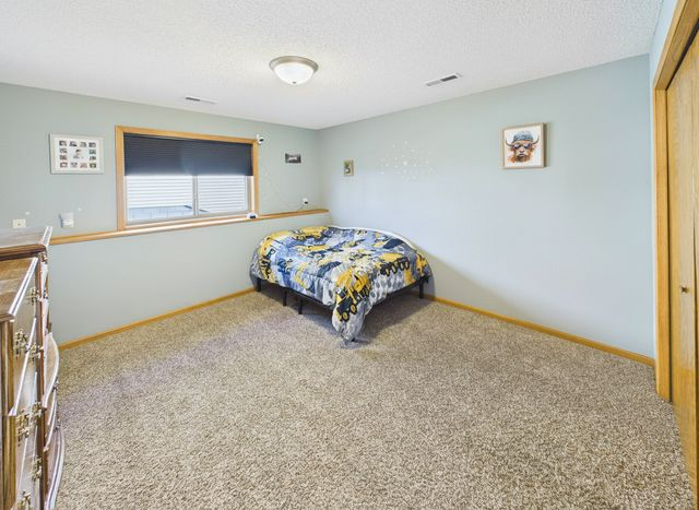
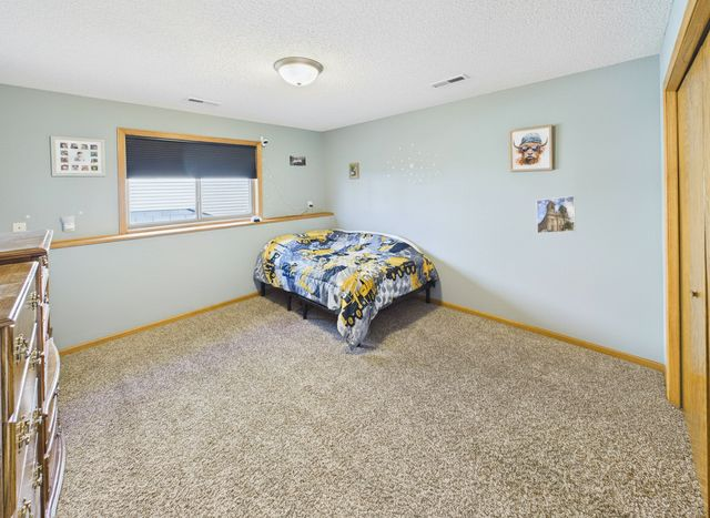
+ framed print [536,195,577,234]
